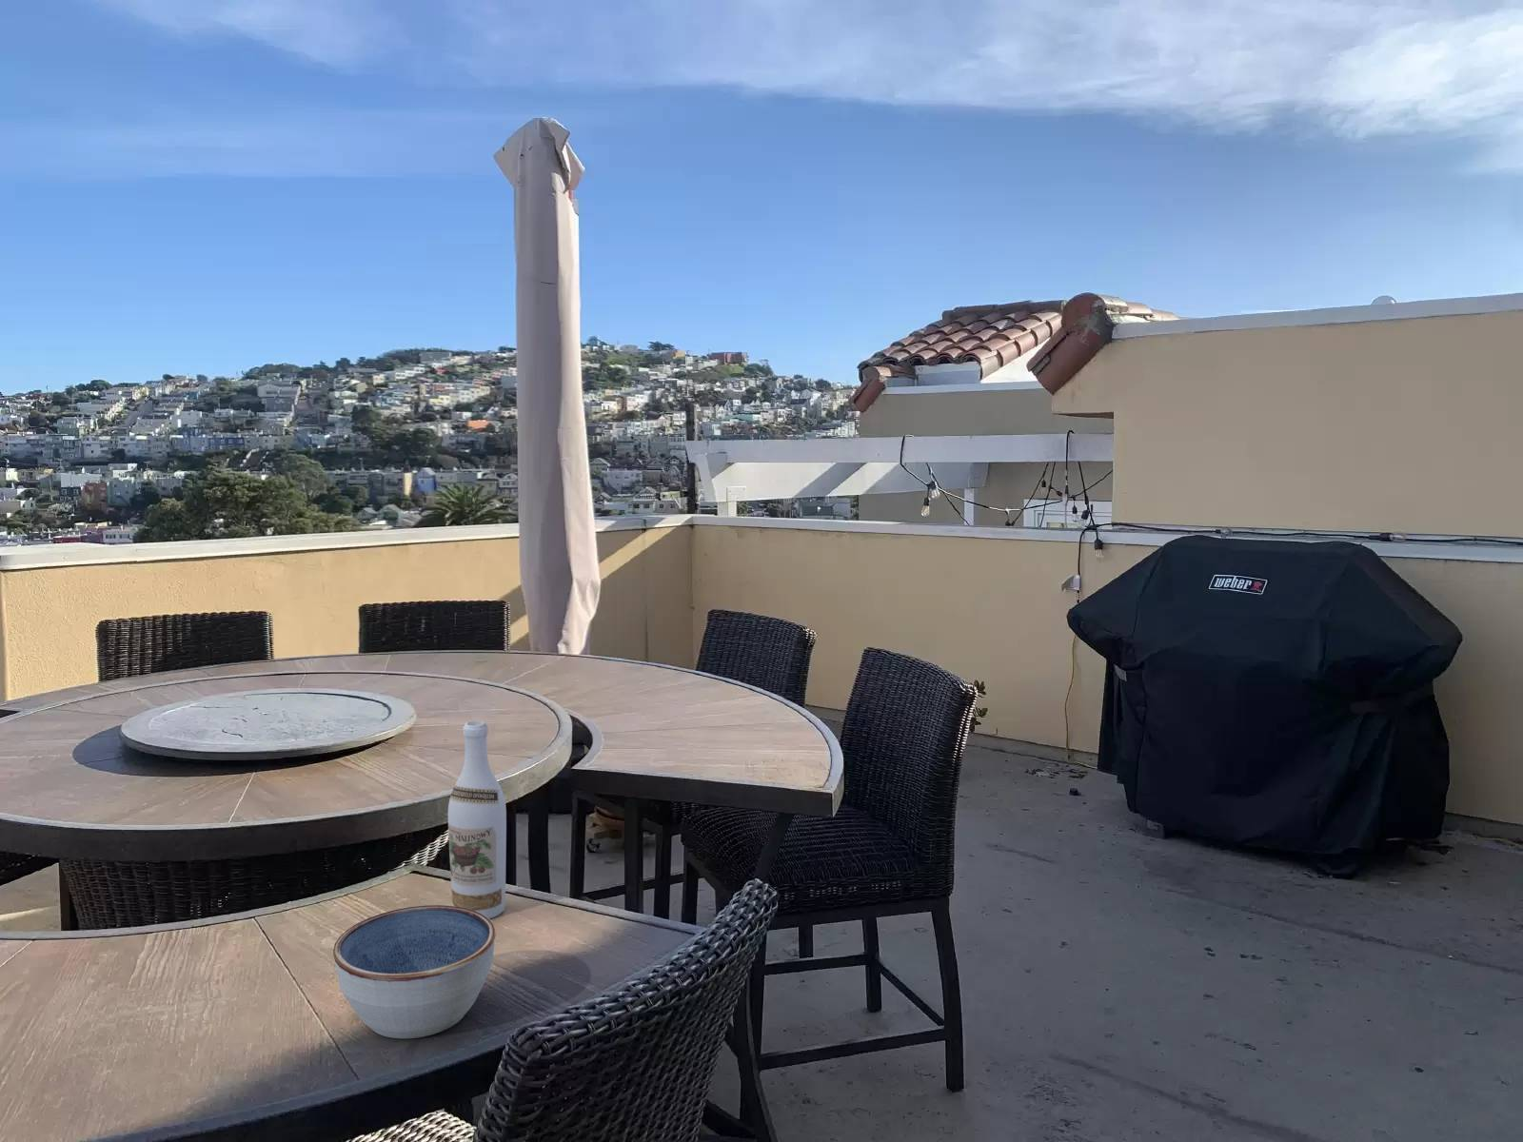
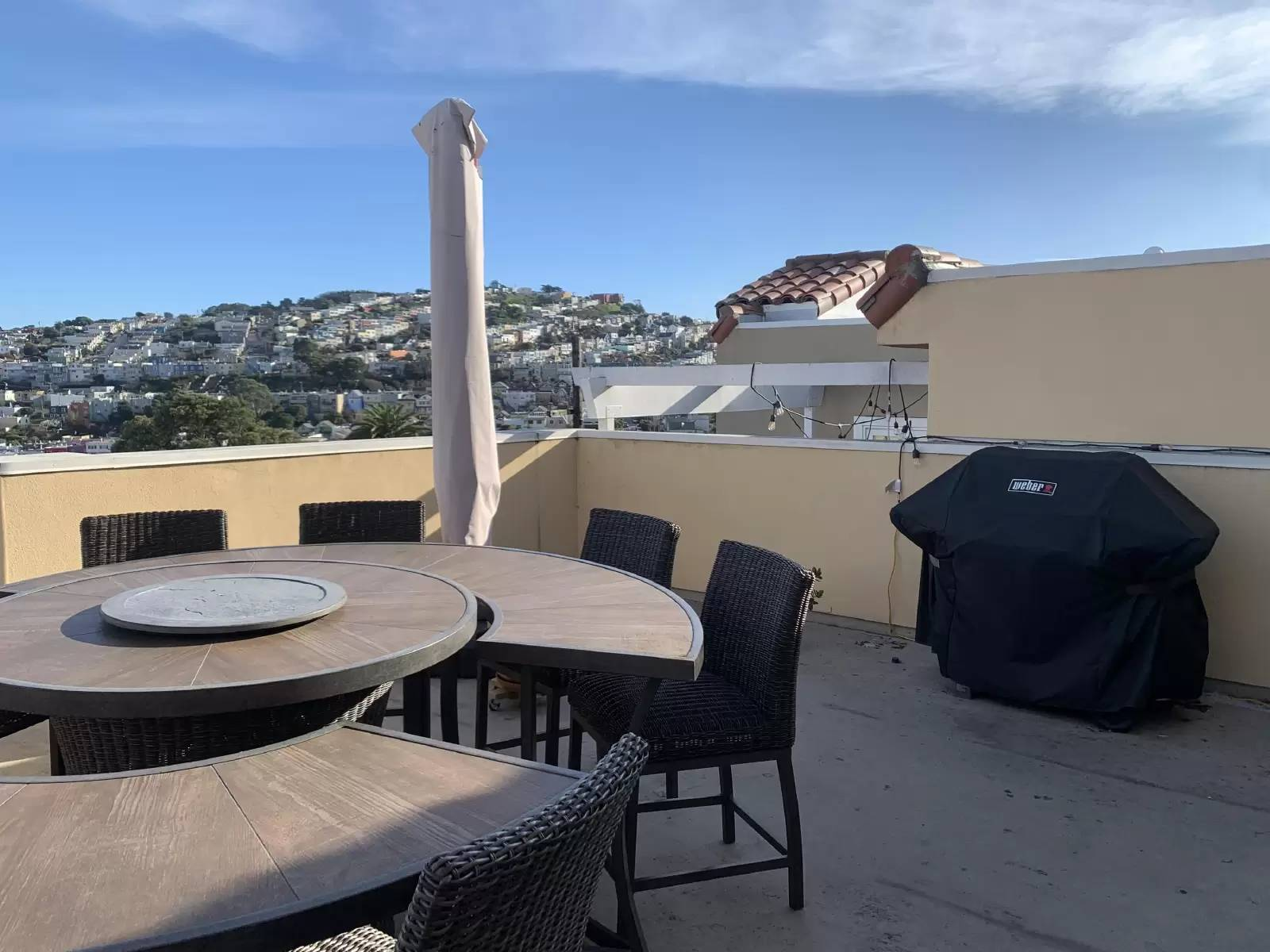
- wine bottle [447,720,507,919]
- bowl [332,904,496,1039]
